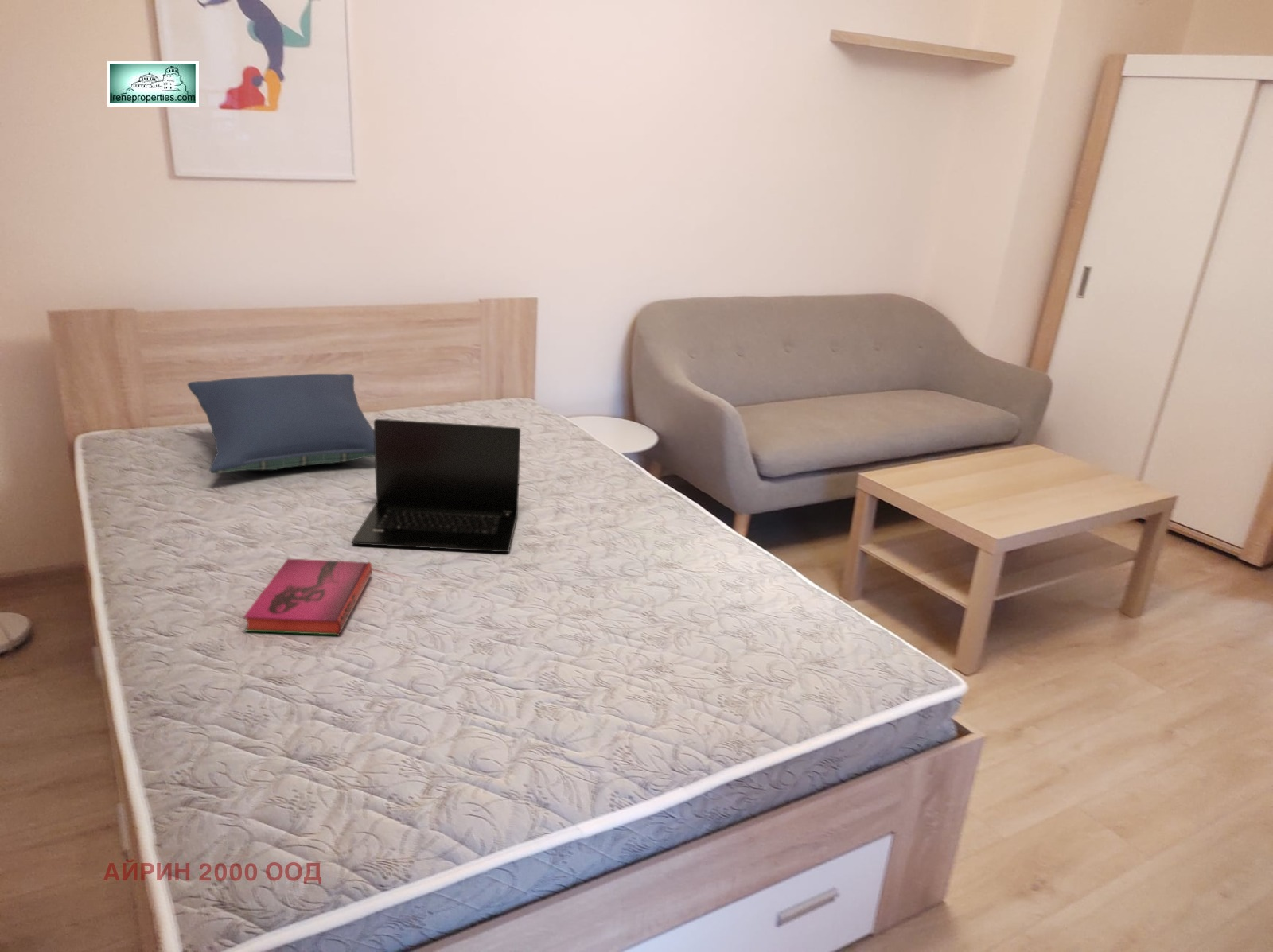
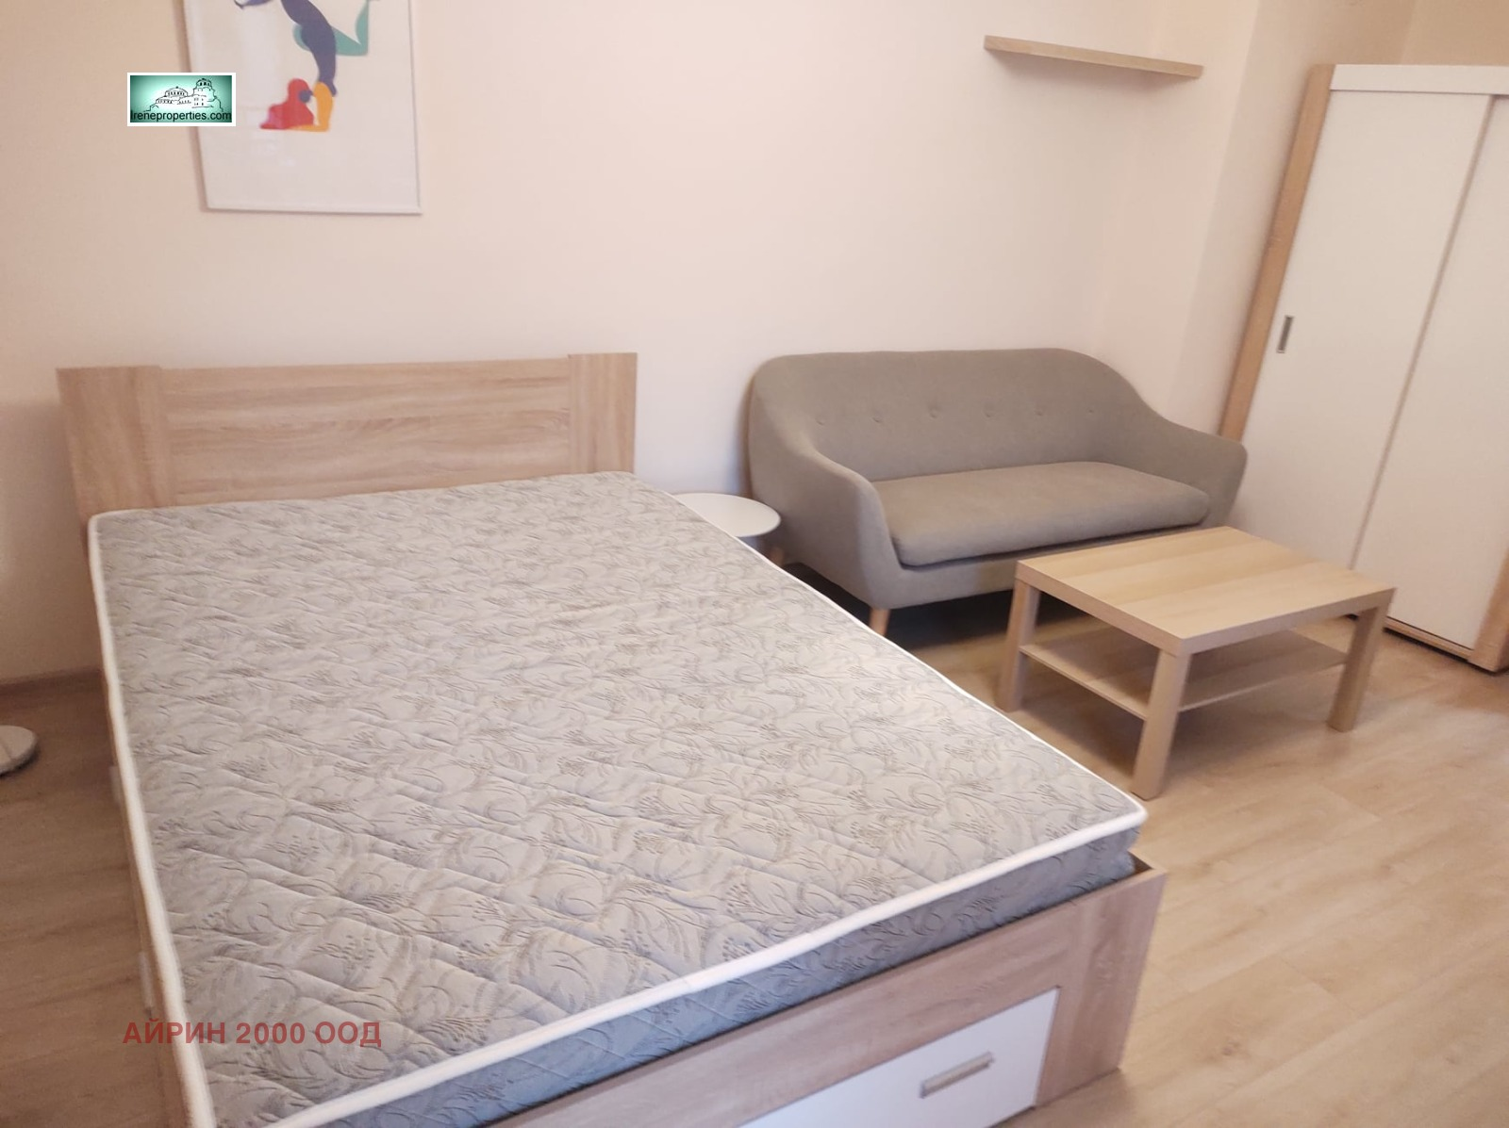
- hardback book [243,558,373,636]
- pillow [187,373,375,474]
- laptop [352,418,521,553]
